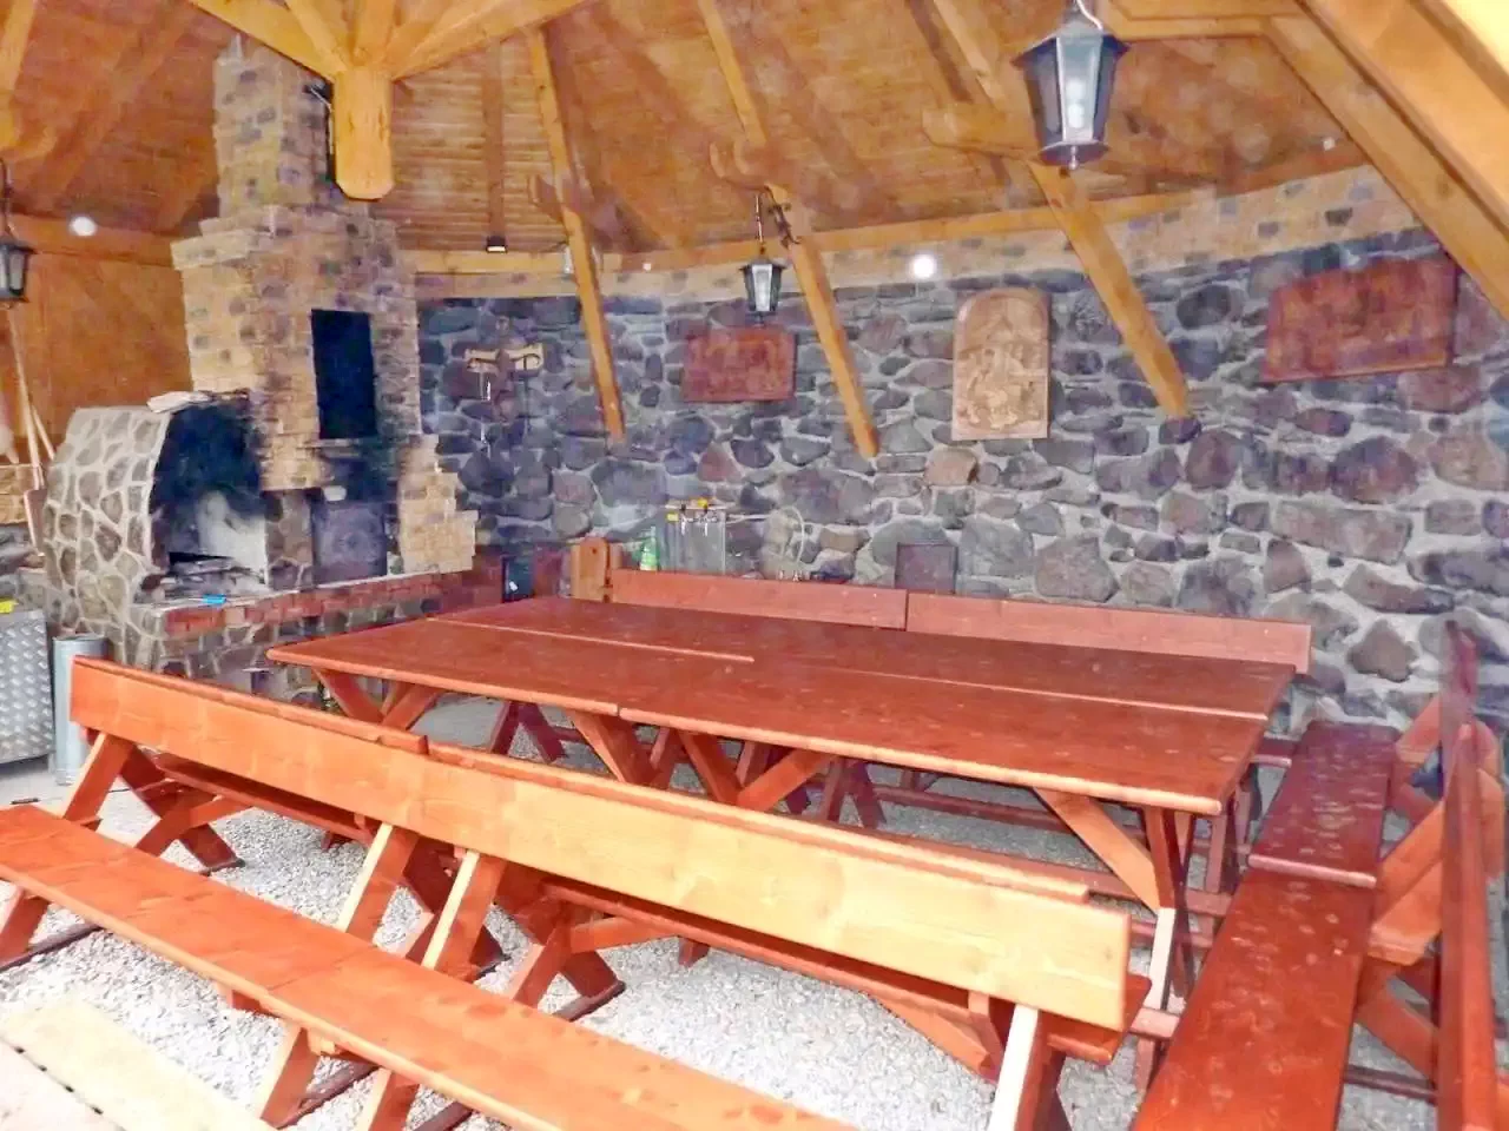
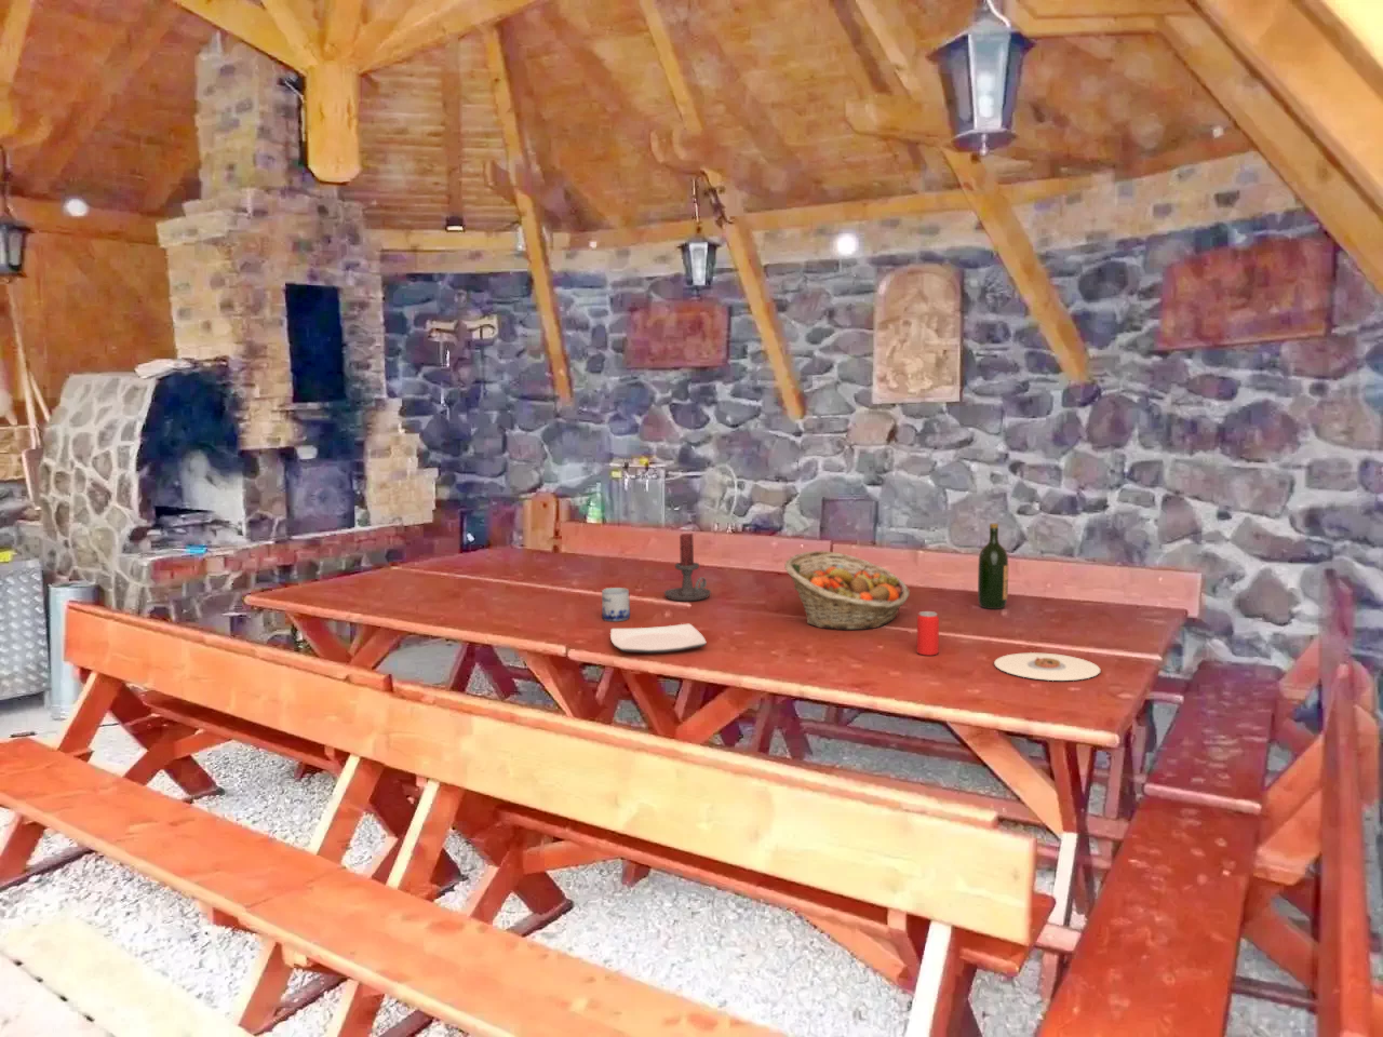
+ plate [610,623,708,654]
+ wine bottle [977,523,1009,610]
+ fruit basket [783,550,910,631]
+ candle holder [663,533,712,601]
+ beverage can [916,610,940,657]
+ mug [601,586,631,622]
+ plate [993,651,1101,682]
